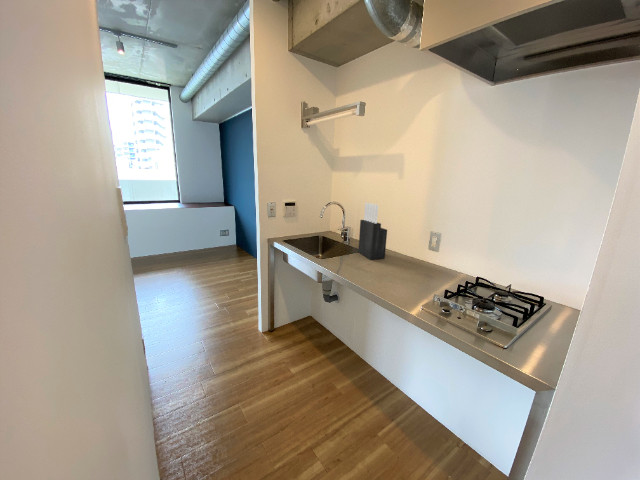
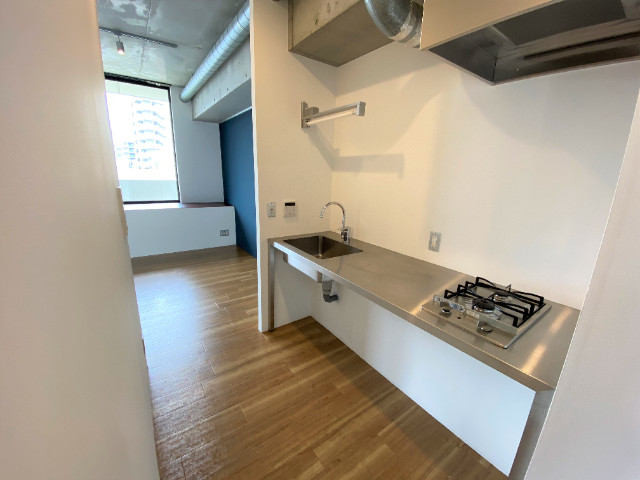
- knife block [357,202,388,260]
